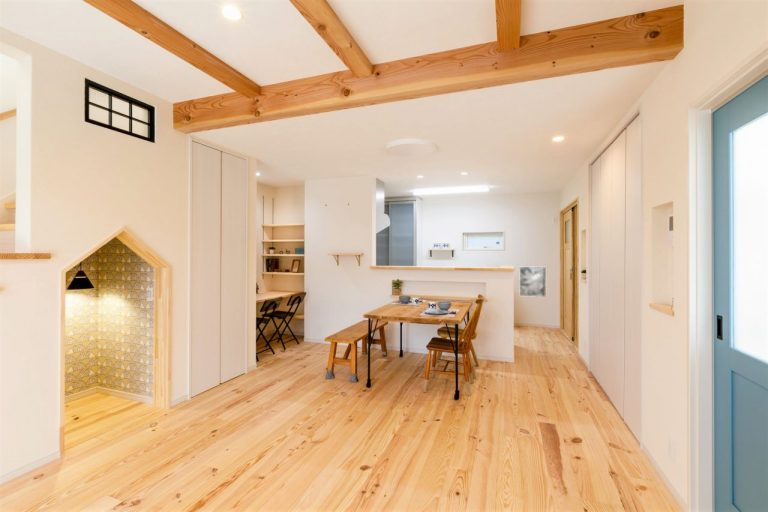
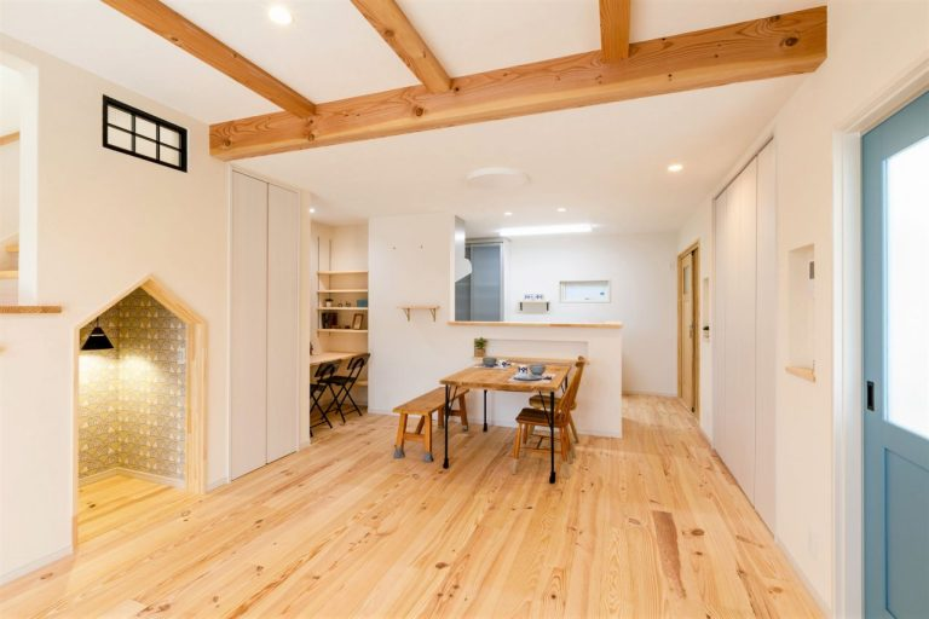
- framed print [518,266,547,298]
